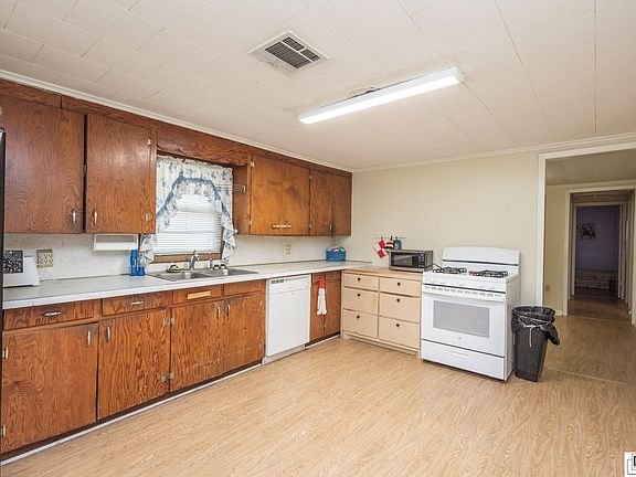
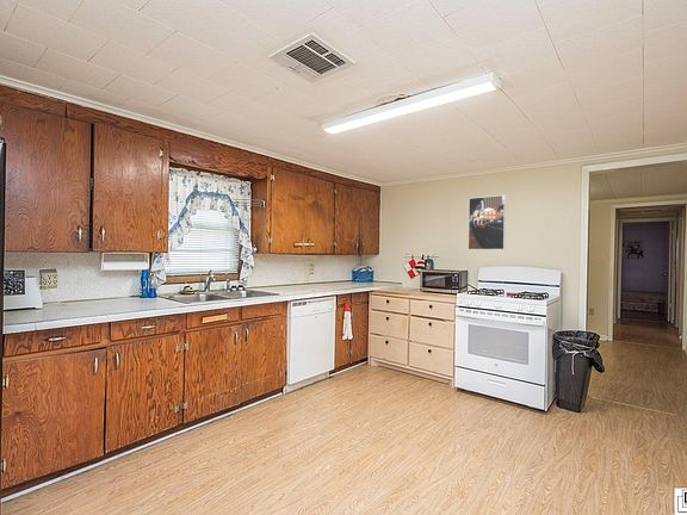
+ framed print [468,194,507,250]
